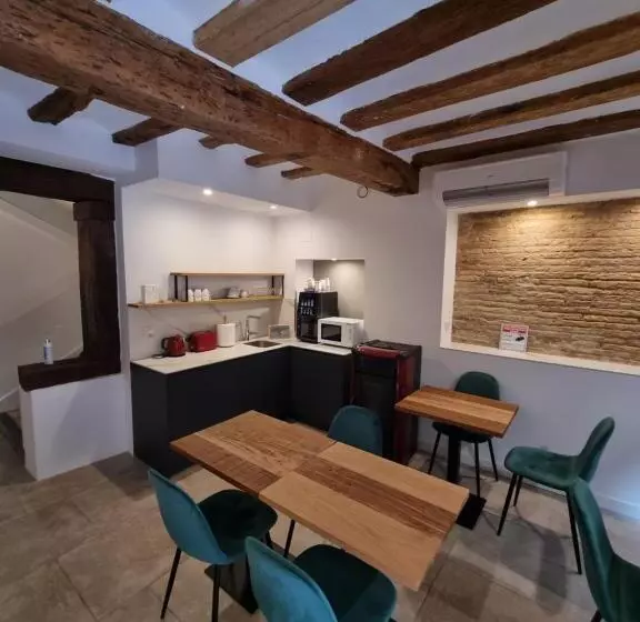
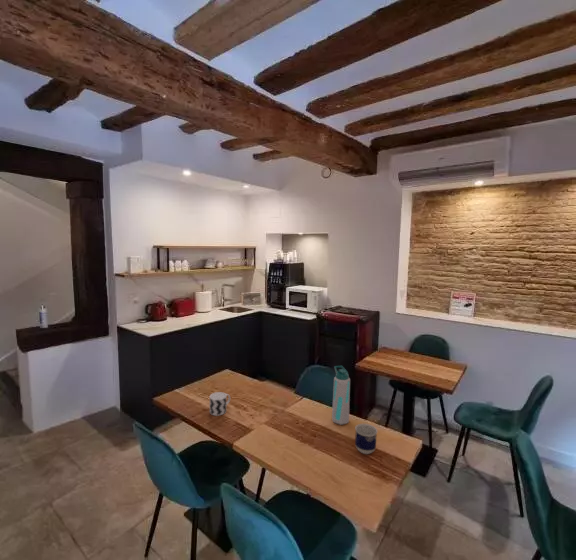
+ cup [209,391,231,416]
+ cup [354,423,378,455]
+ water bottle [331,365,351,426]
